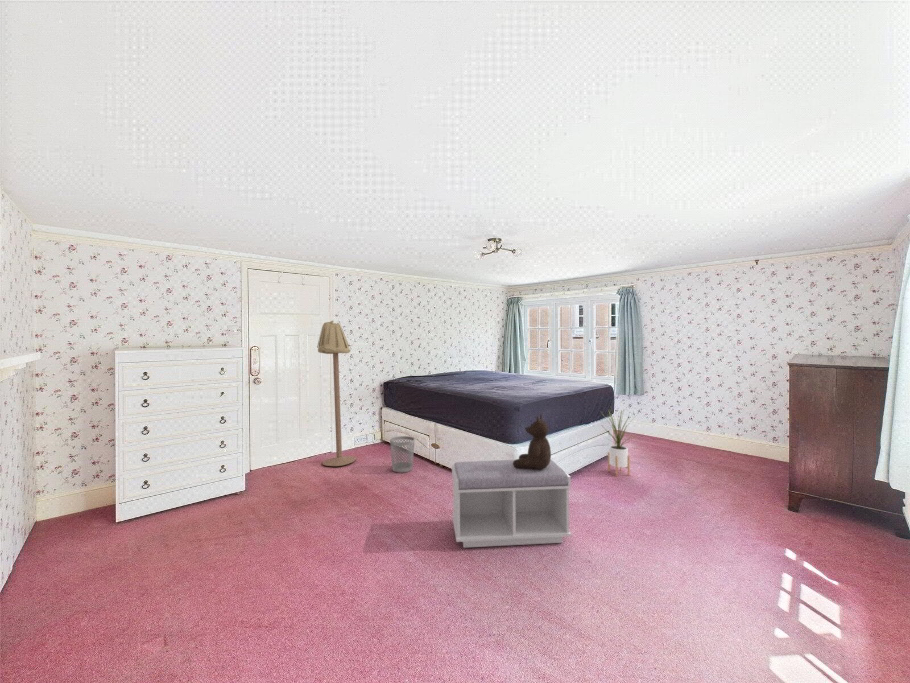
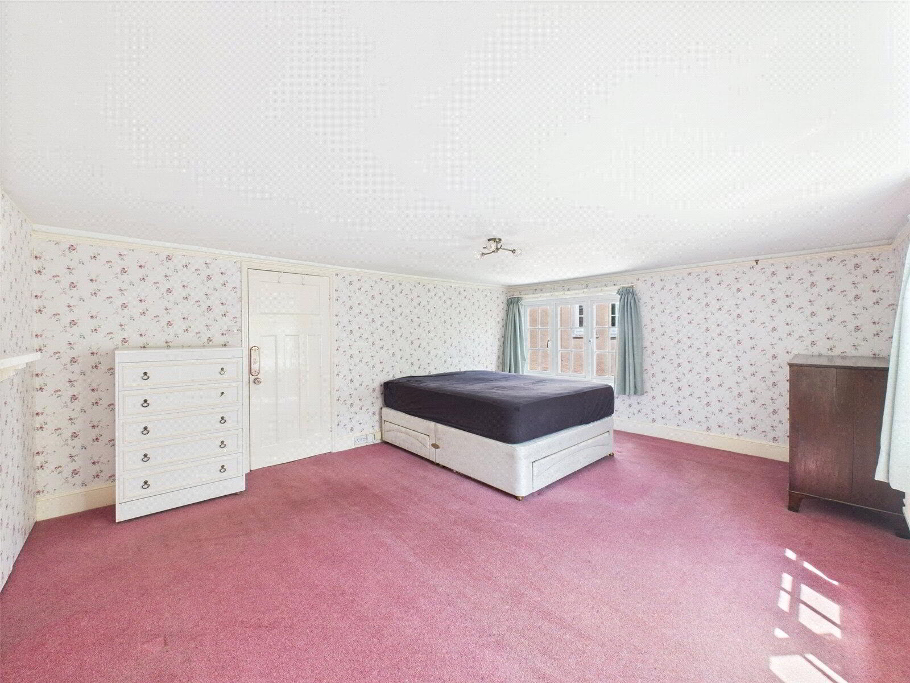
- floor lamp [316,320,357,467]
- wastebasket [389,435,416,473]
- house plant [600,407,636,477]
- bench [451,459,572,549]
- teddy bear [513,413,552,469]
